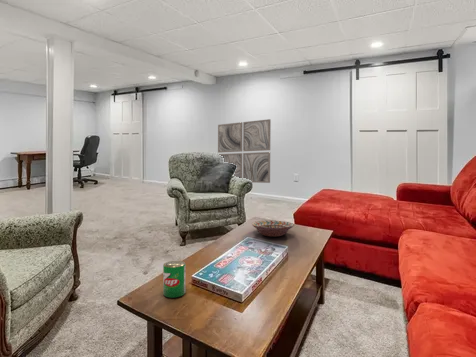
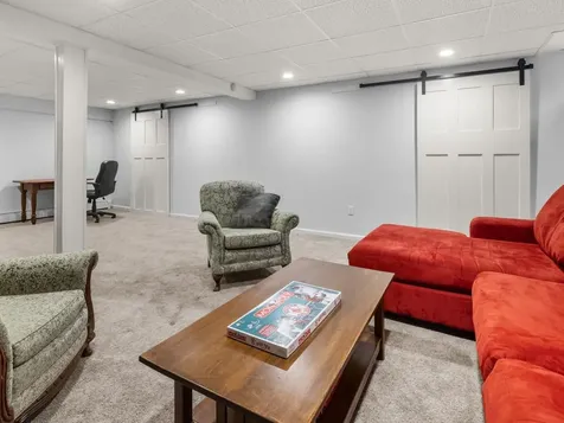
- can [162,260,187,298]
- decorative bowl [251,219,295,237]
- wall art [217,118,272,184]
